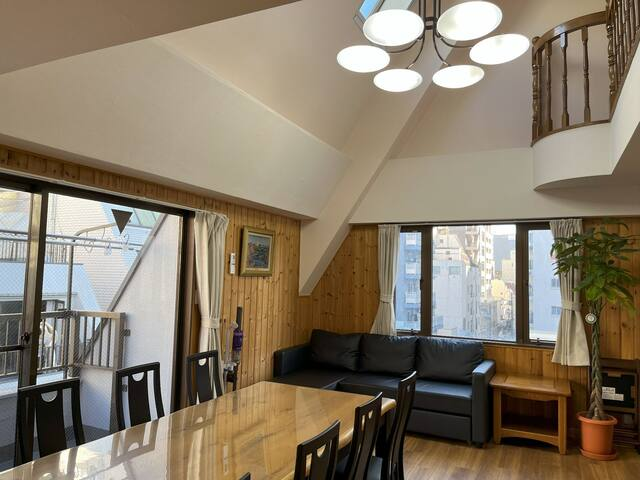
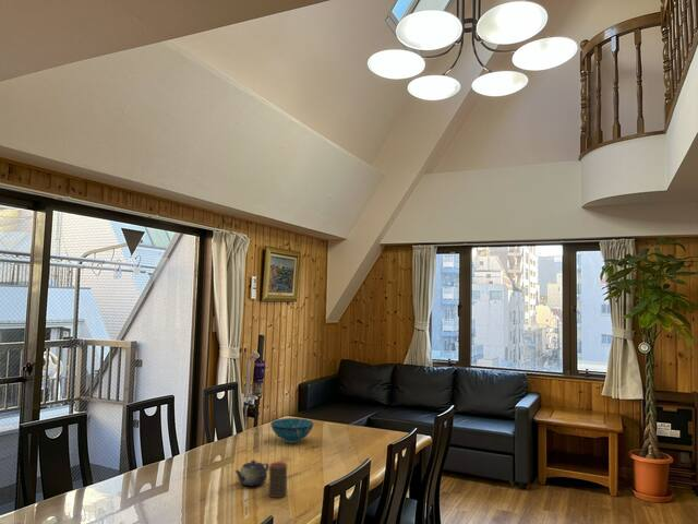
+ teapot [233,458,269,487]
+ decorative bowl [269,417,314,443]
+ cup [267,461,288,499]
